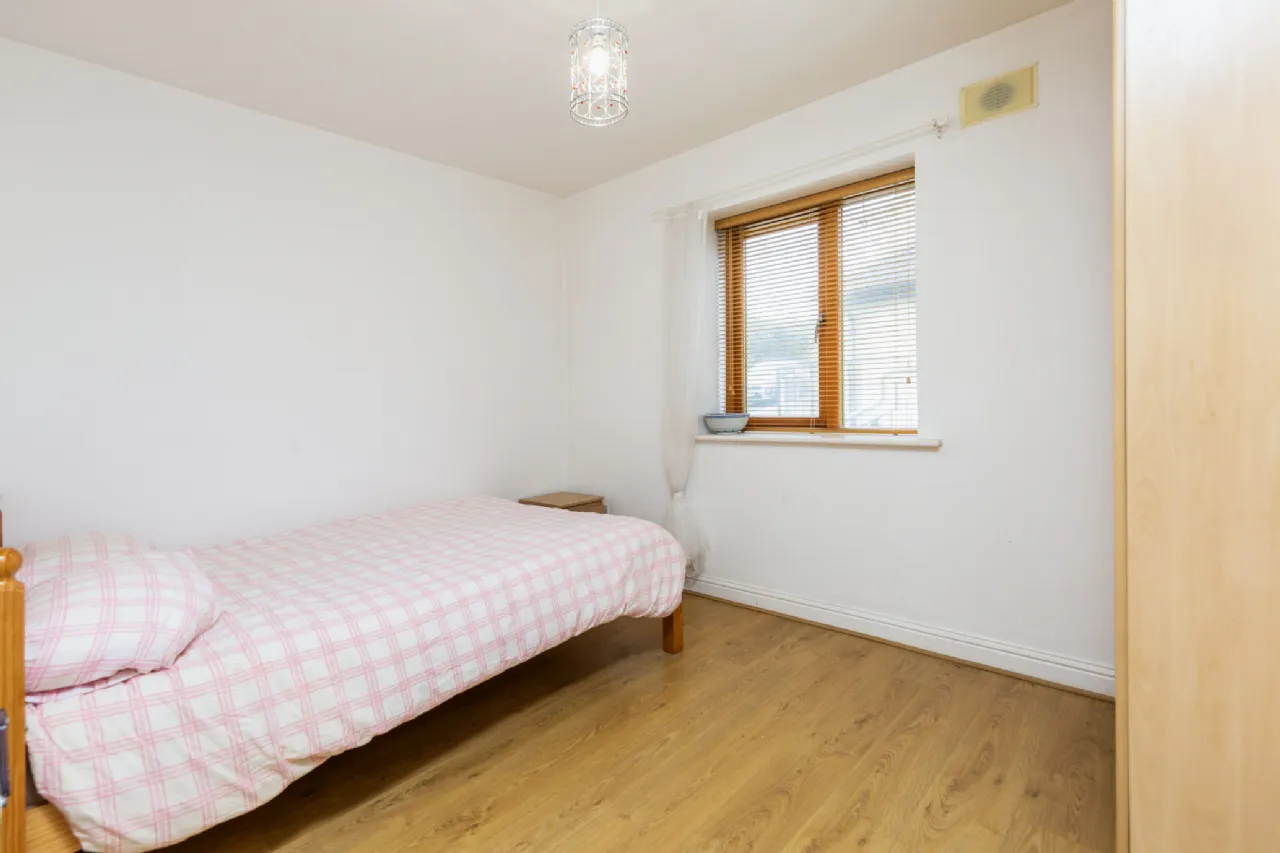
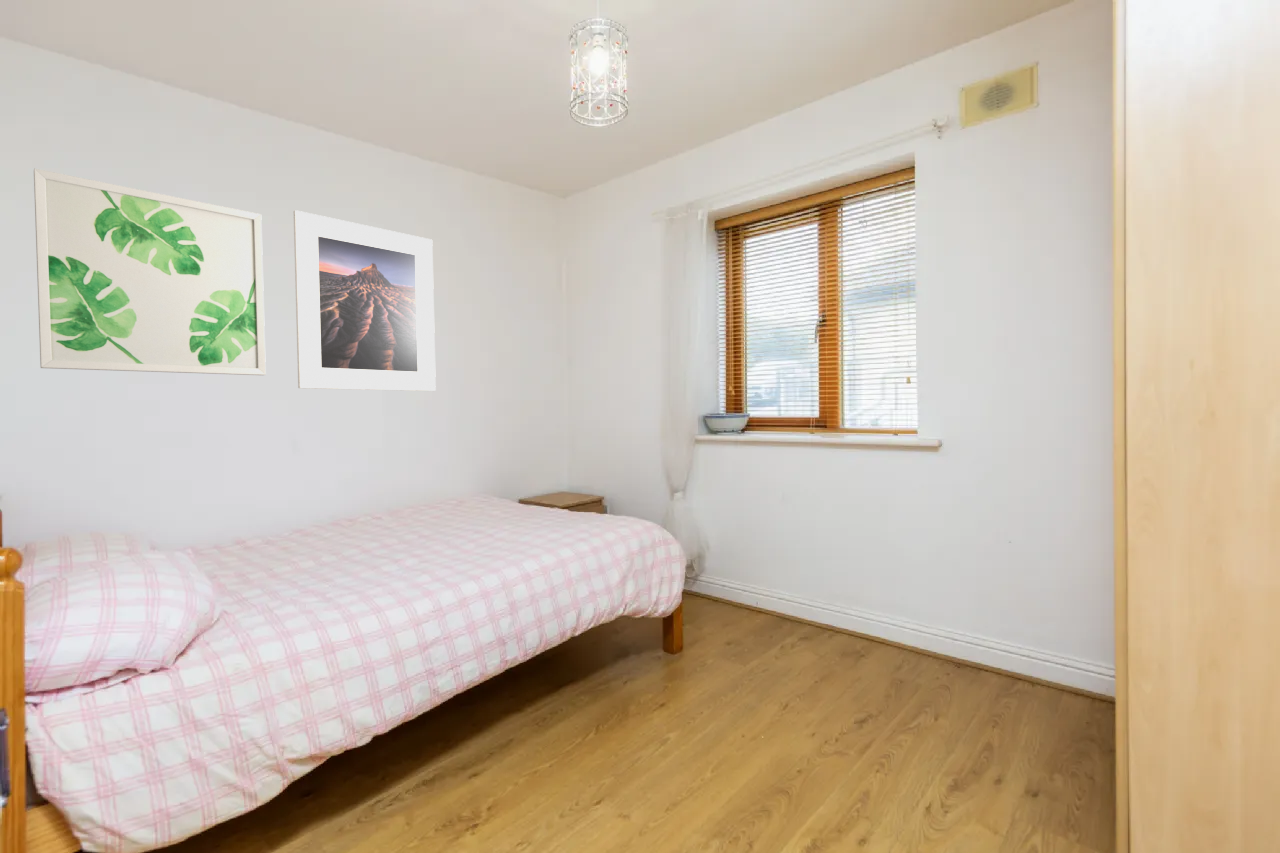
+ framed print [293,209,437,392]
+ wall art [33,167,267,376]
